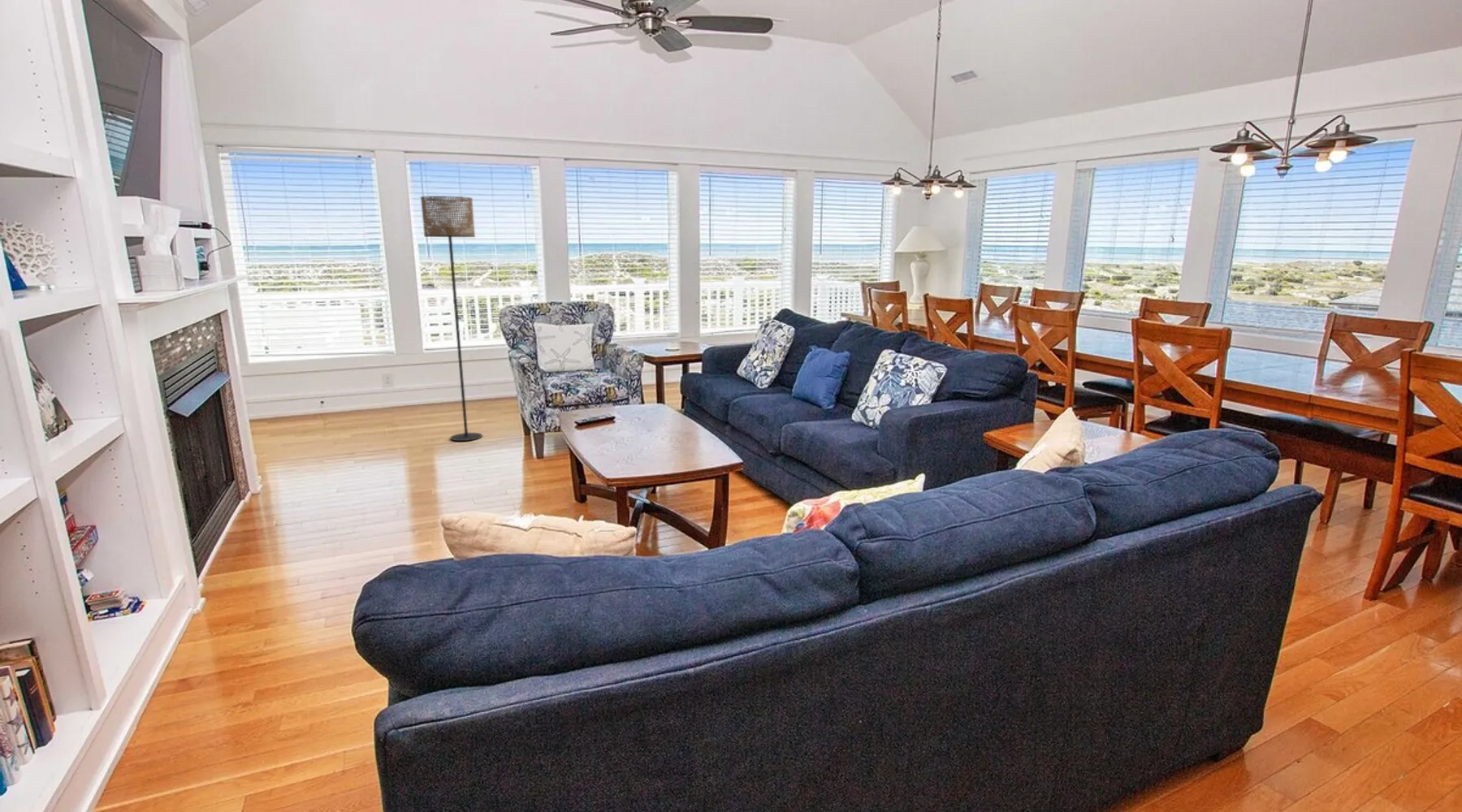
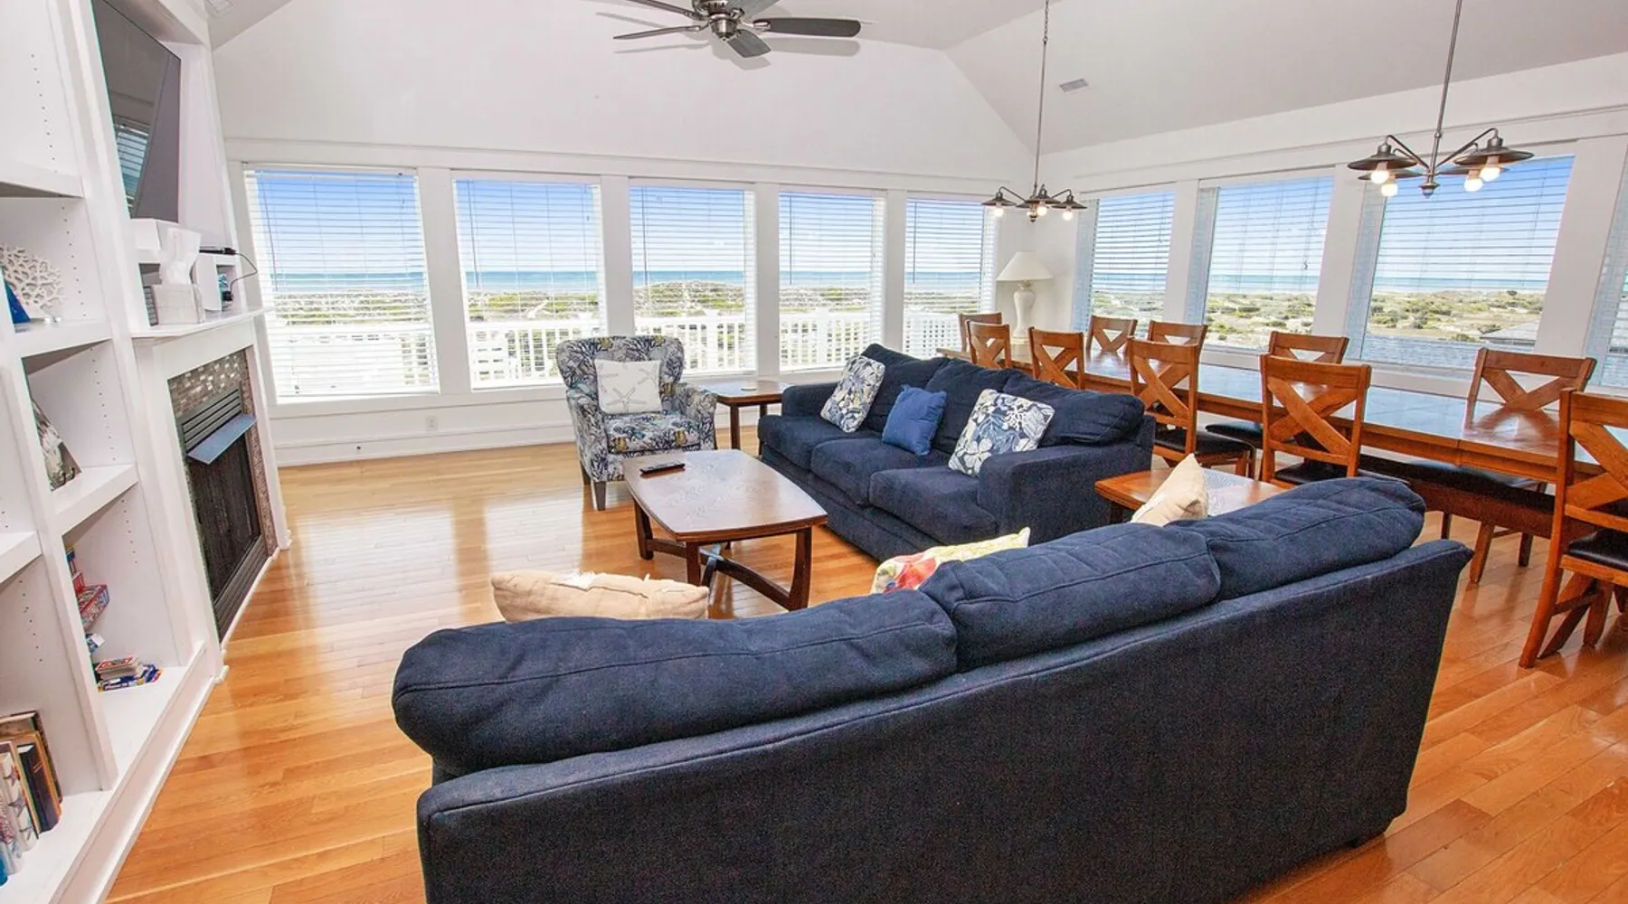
- floor lamp [420,195,483,442]
